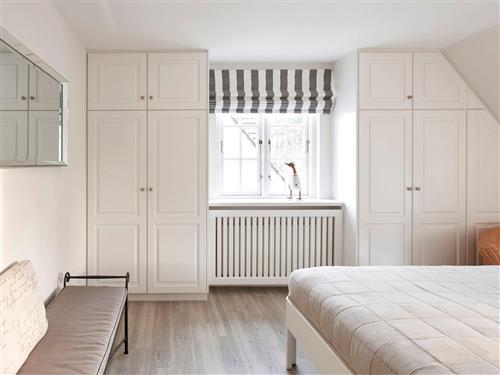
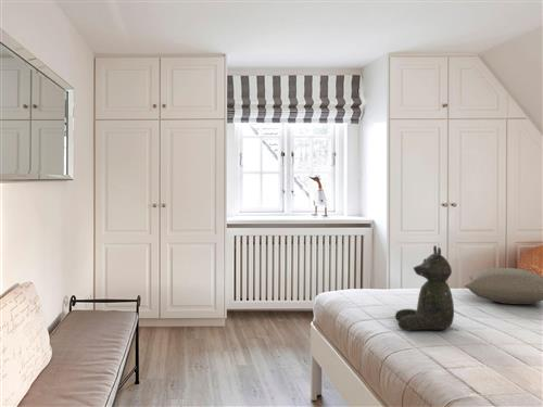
+ teddy bear [394,244,455,332]
+ pillow [464,267,543,305]
